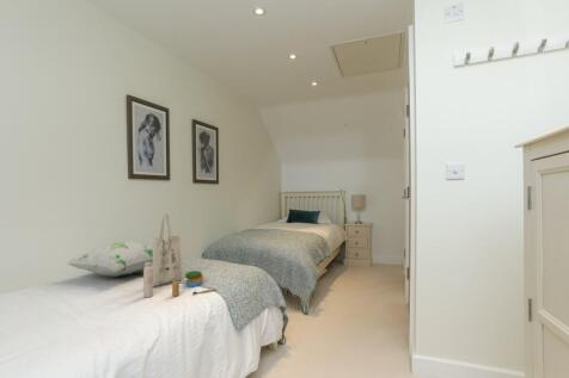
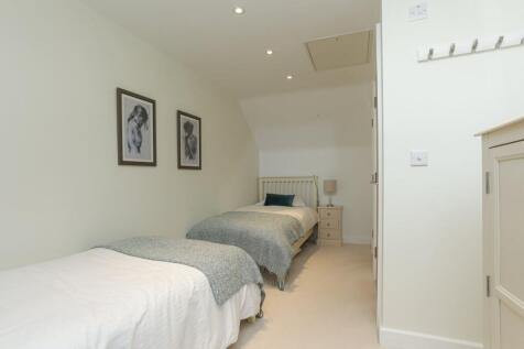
- decorative pillow [66,241,153,278]
- tote bag [142,213,218,298]
